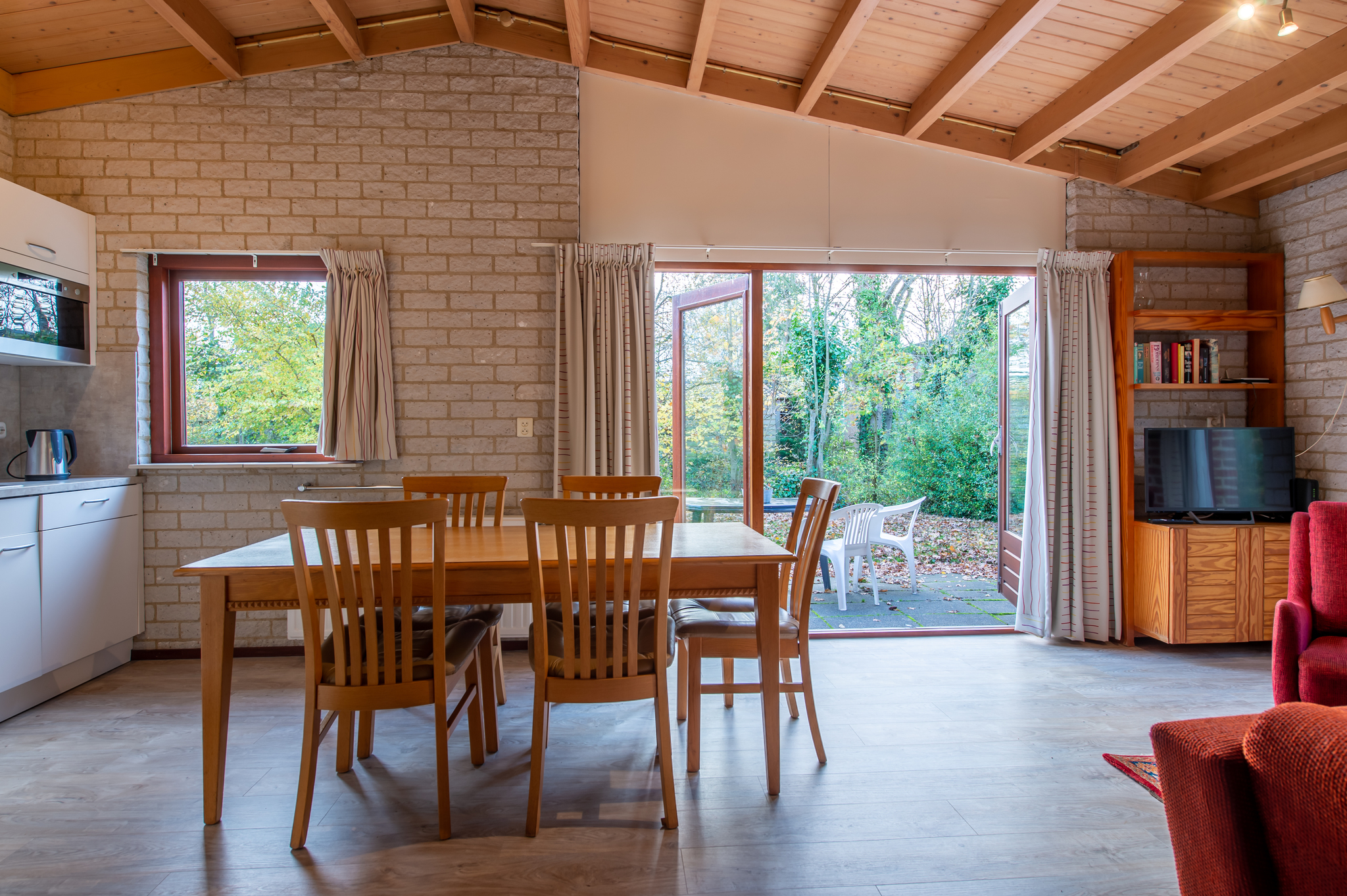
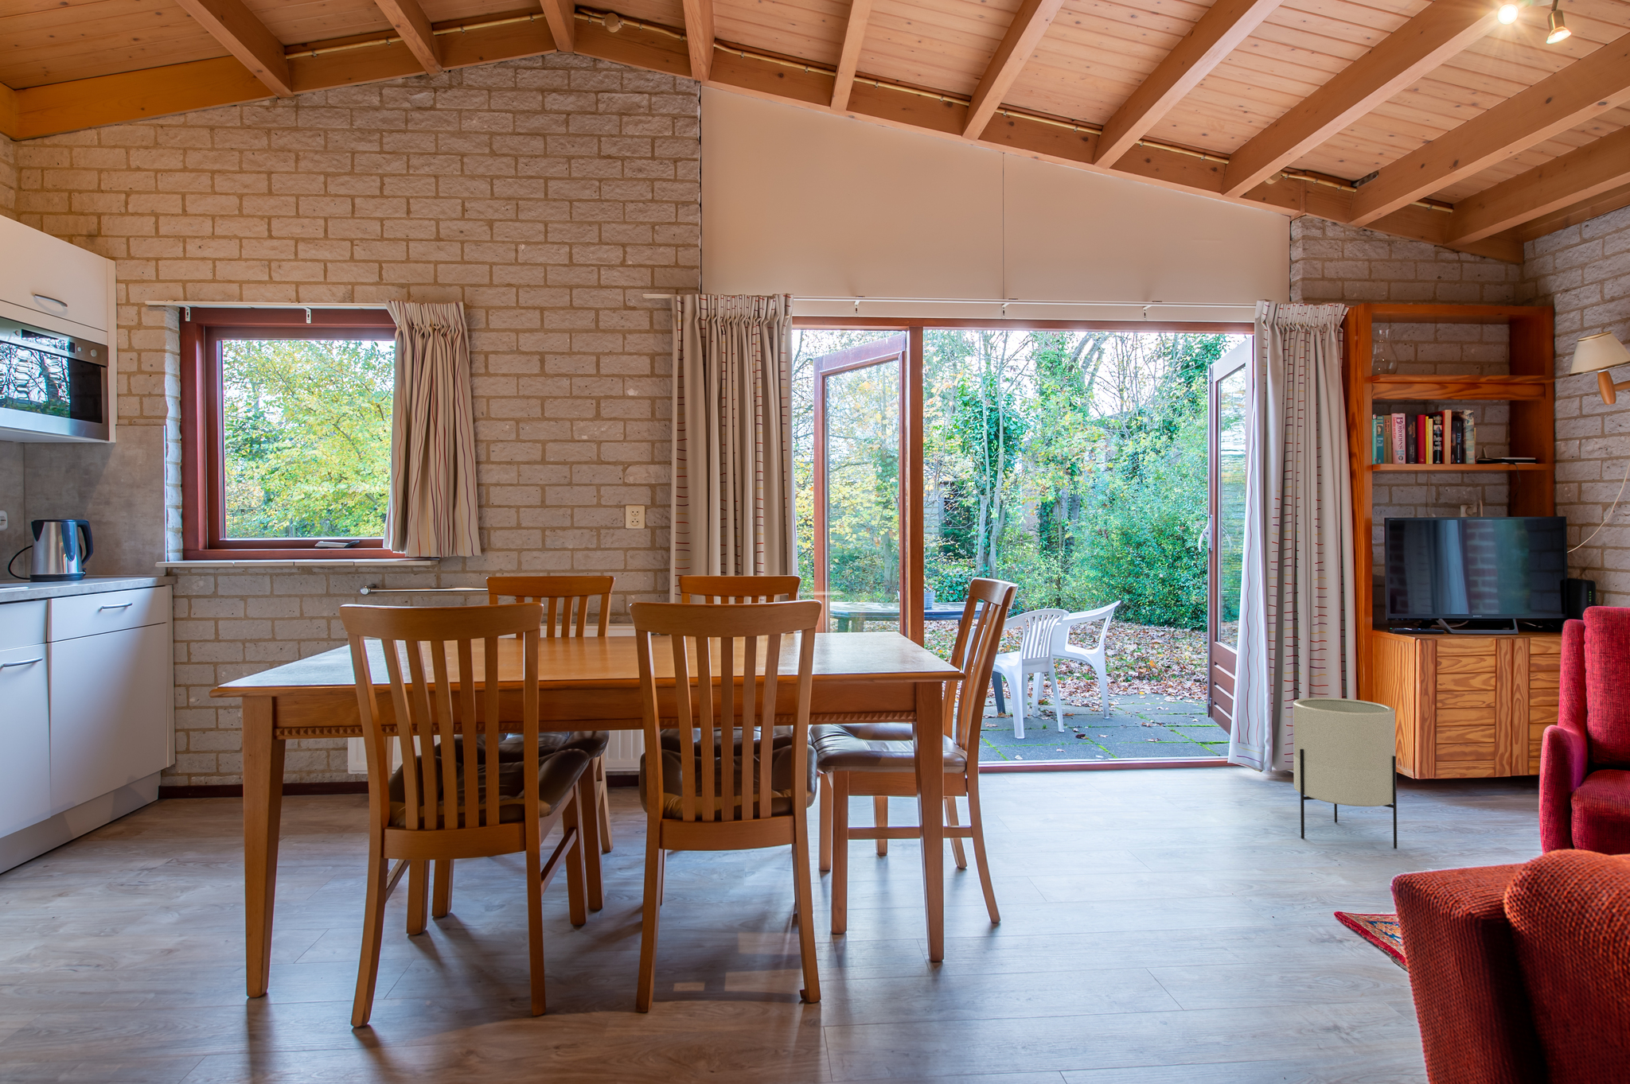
+ planter [1292,697,1398,849]
